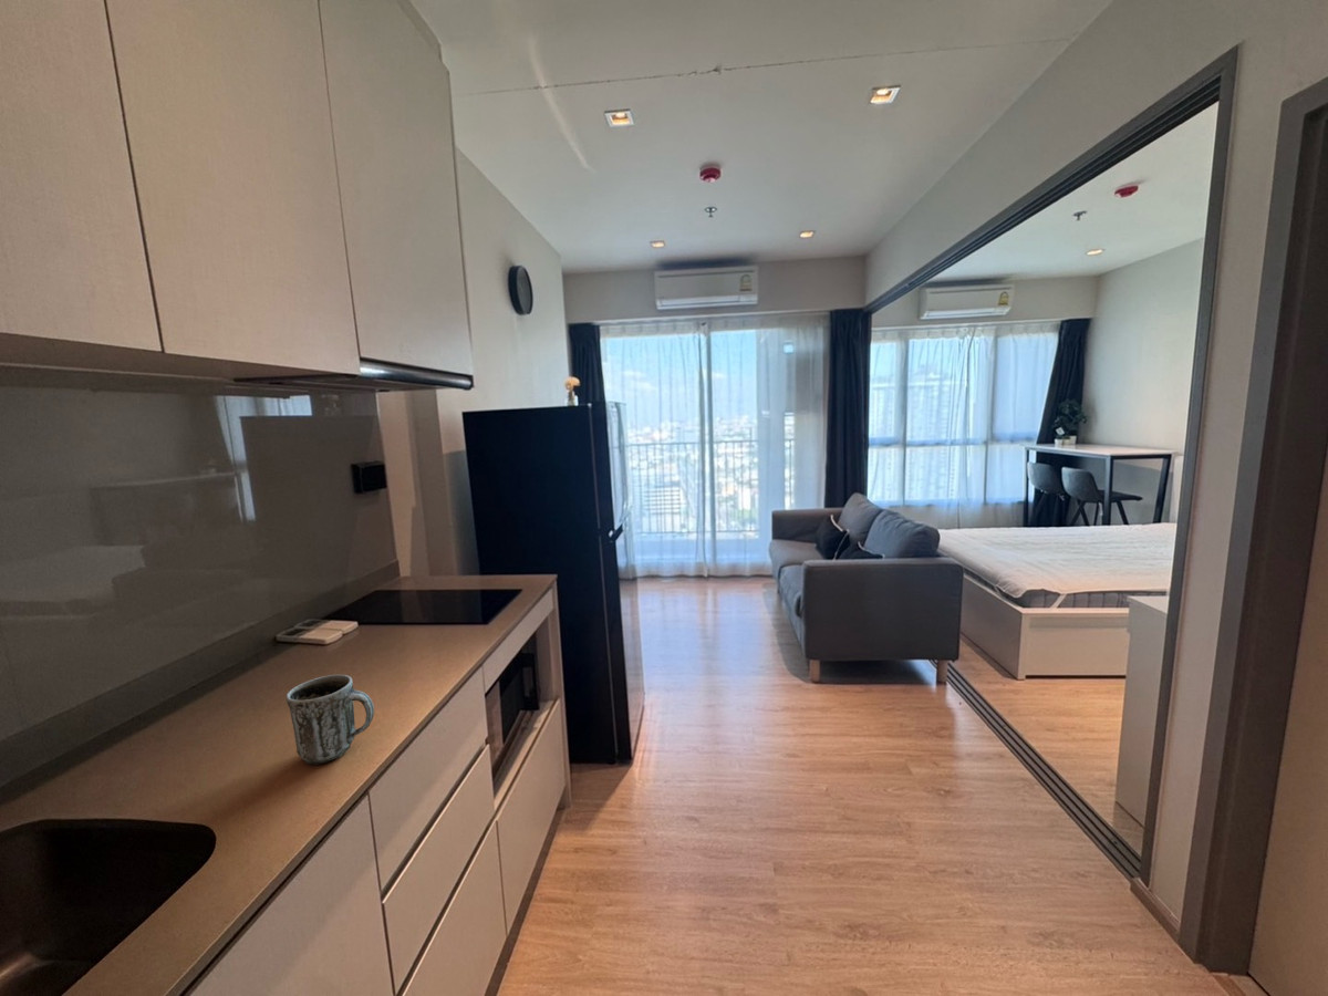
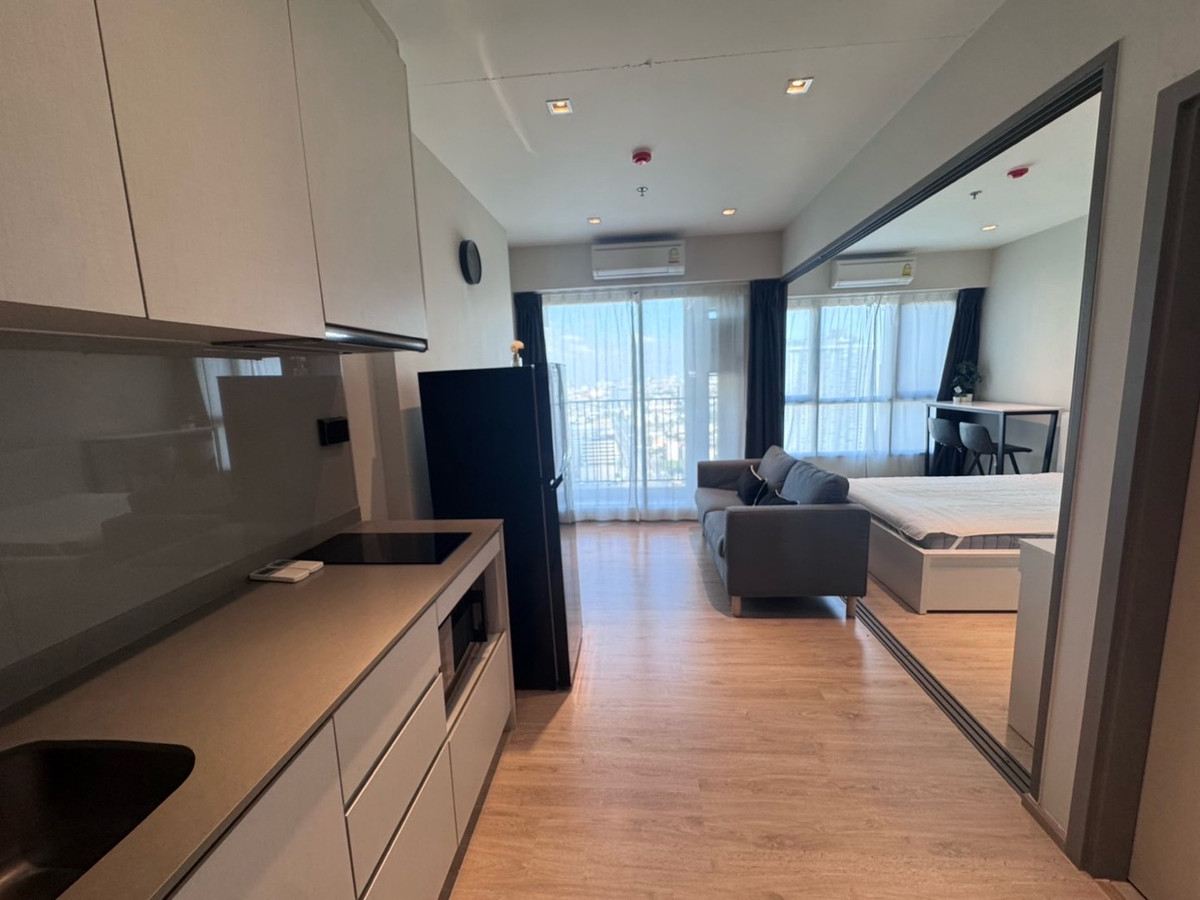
- mug [286,673,375,766]
